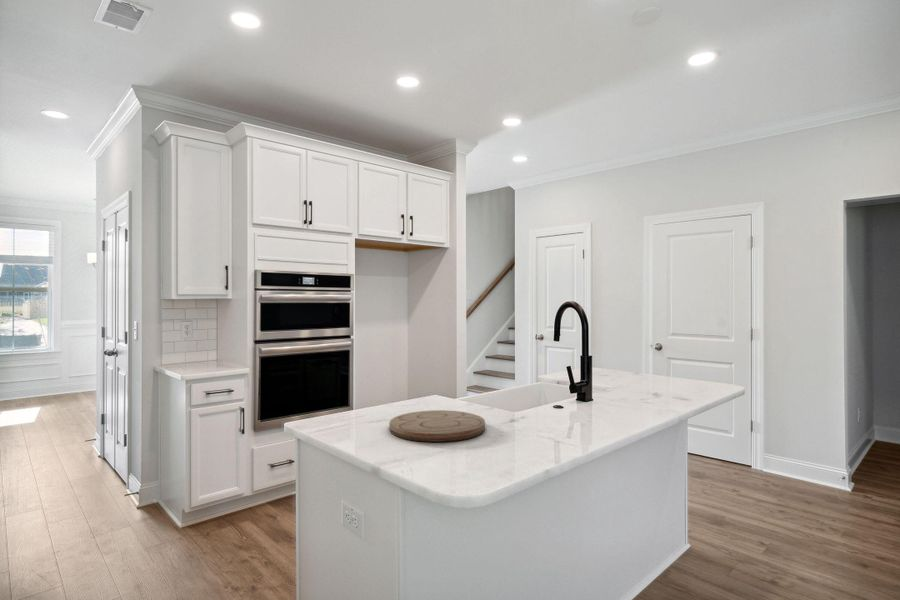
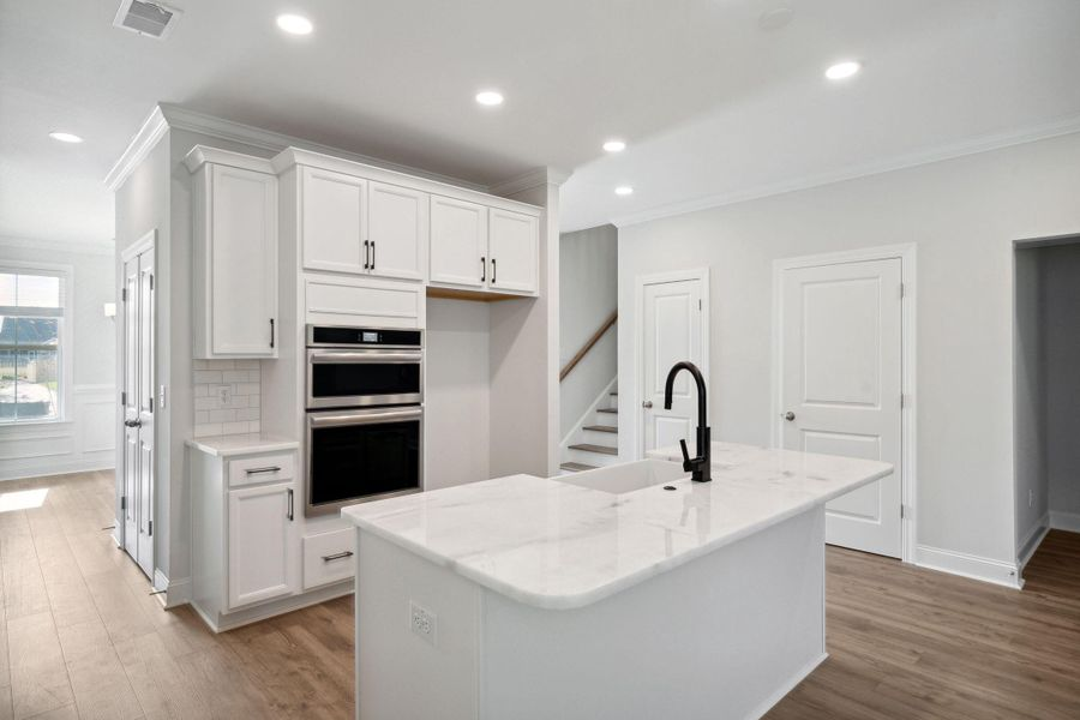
- cutting board [388,409,486,443]
